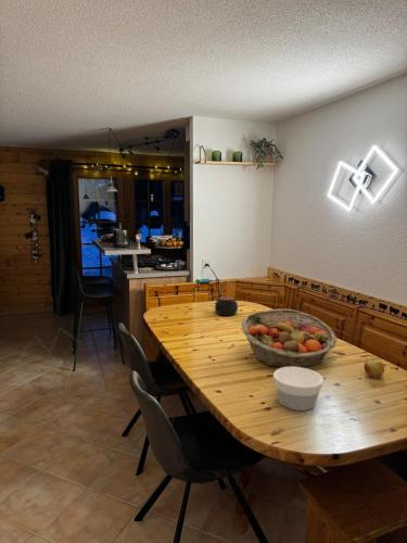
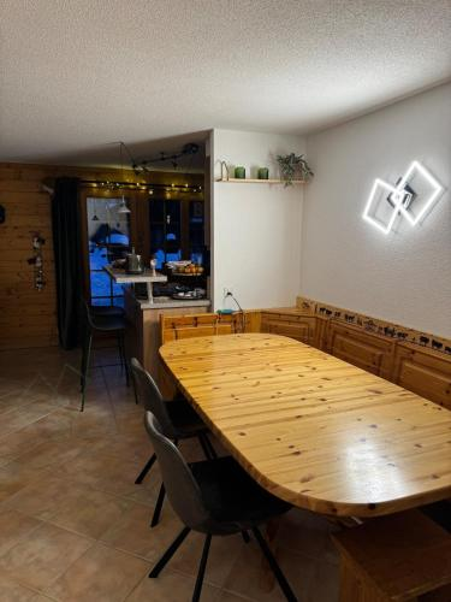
- teapot [214,279,239,317]
- bowl [272,367,325,412]
- apple [363,358,385,379]
- fruit basket [241,308,339,368]
